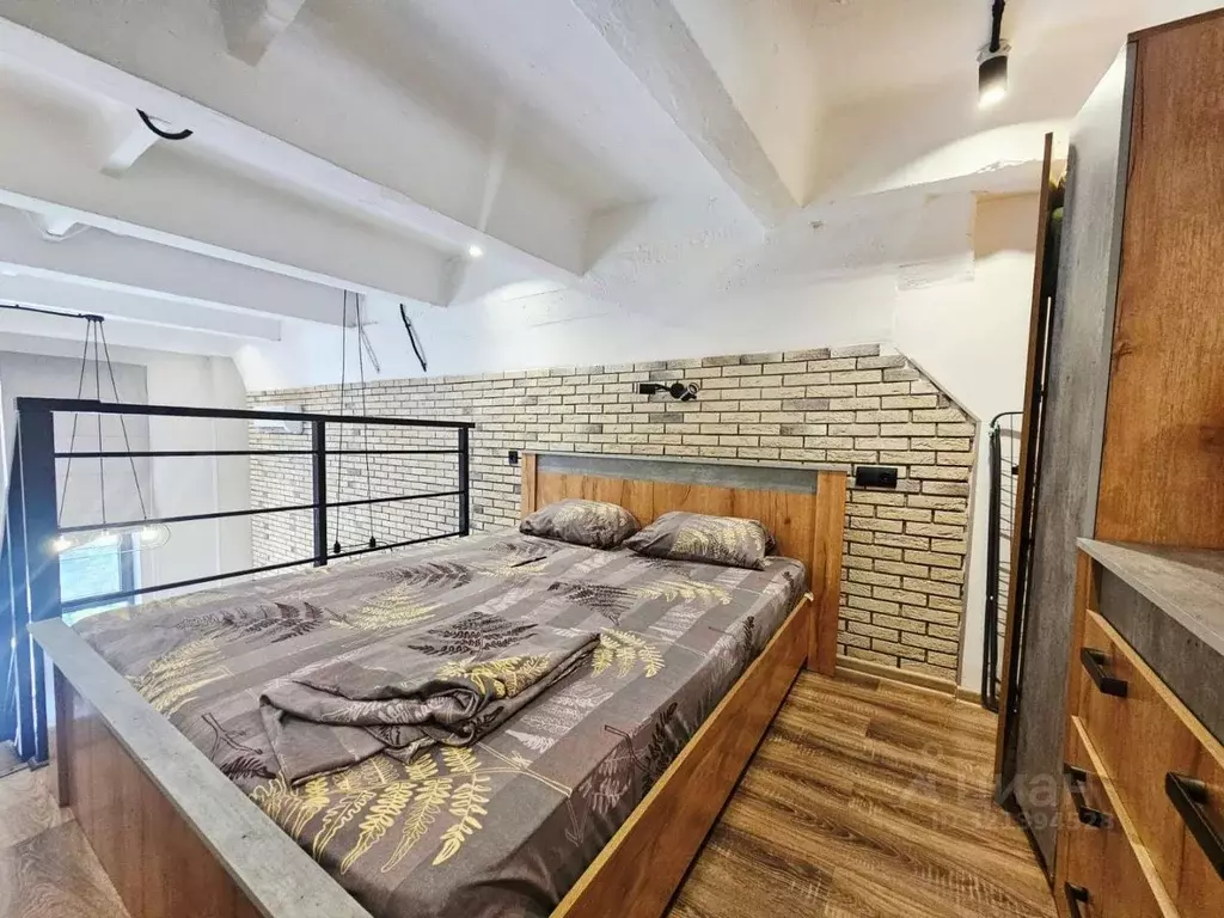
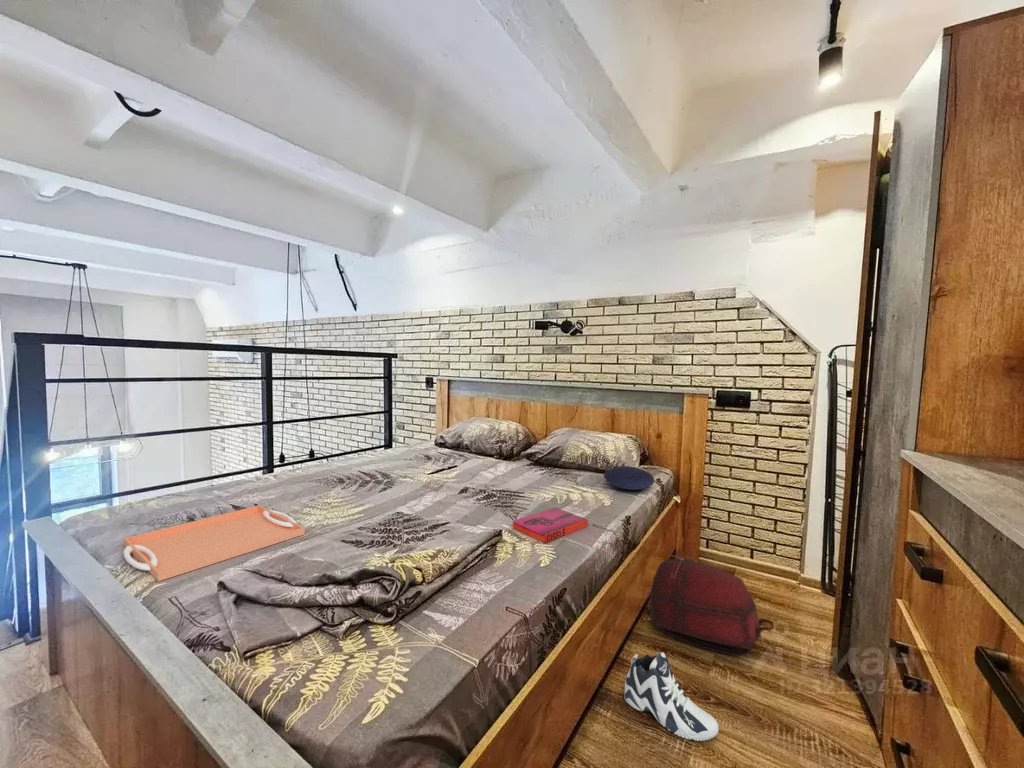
+ sneaker [623,651,720,742]
+ serving tray [123,504,306,582]
+ cushion [603,465,656,491]
+ hardback book [511,506,589,545]
+ backpack [649,553,775,657]
